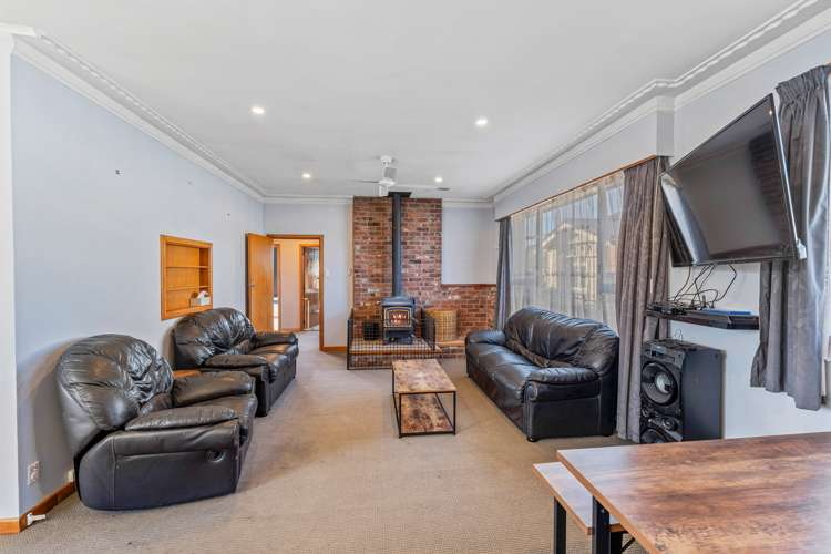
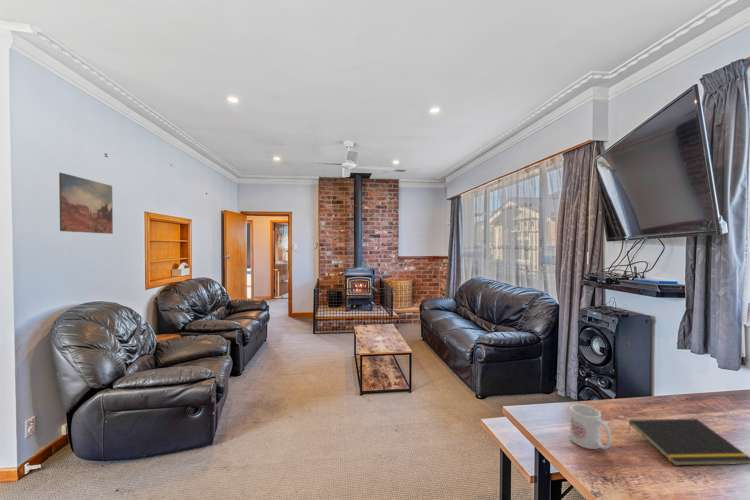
+ mug [569,403,612,450]
+ notepad [627,418,750,467]
+ wall art [58,172,114,235]
